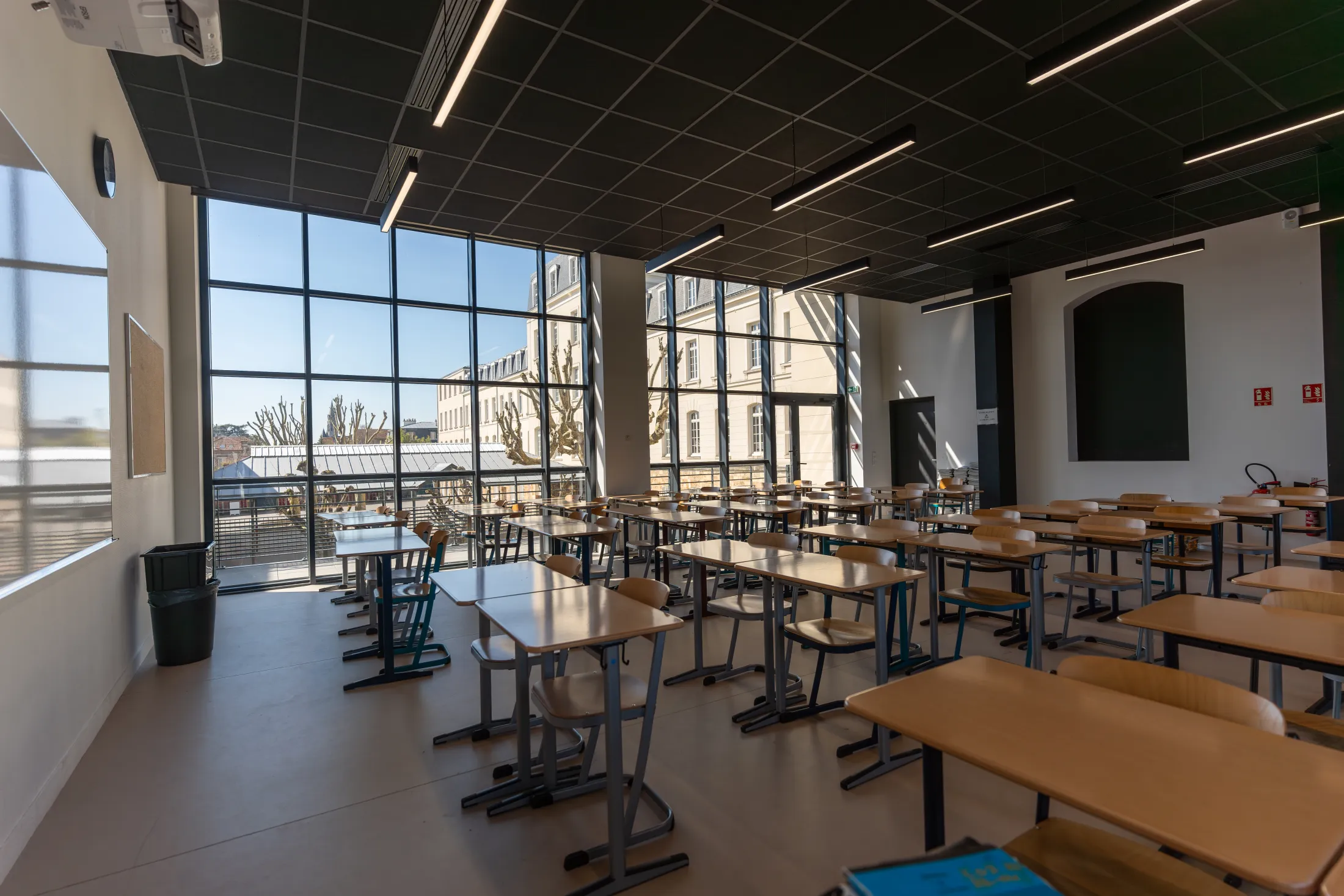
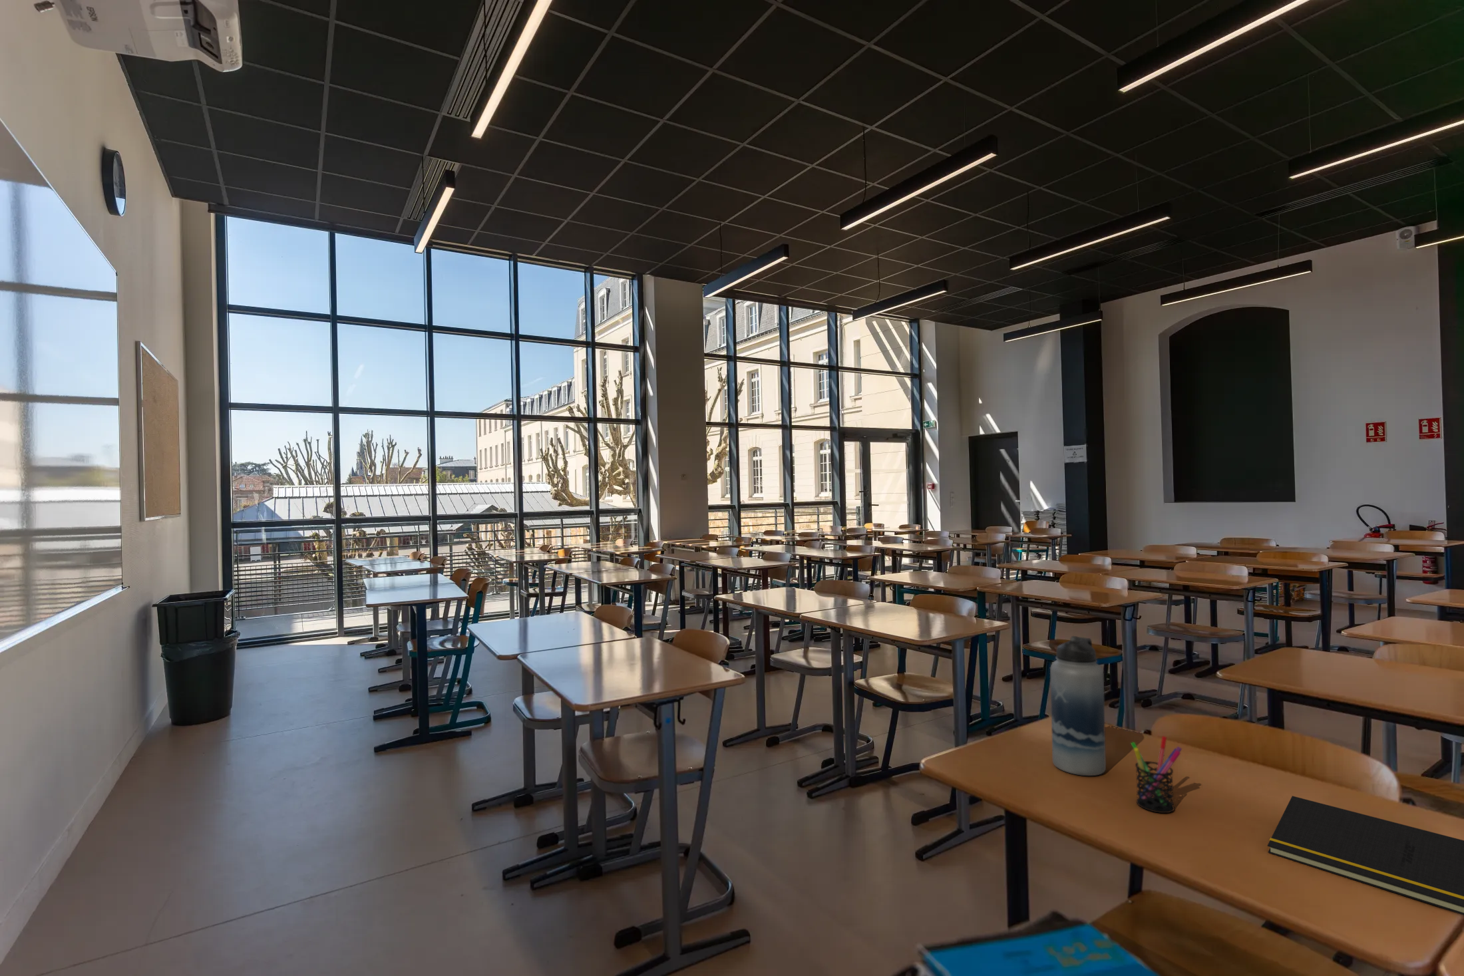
+ water bottle [1049,635,1107,777]
+ notepad [1267,795,1464,915]
+ pen holder [1130,735,1183,814]
